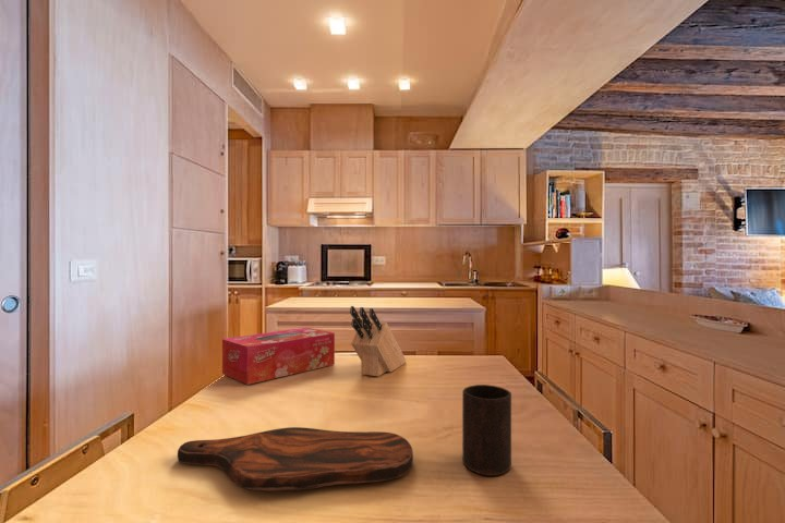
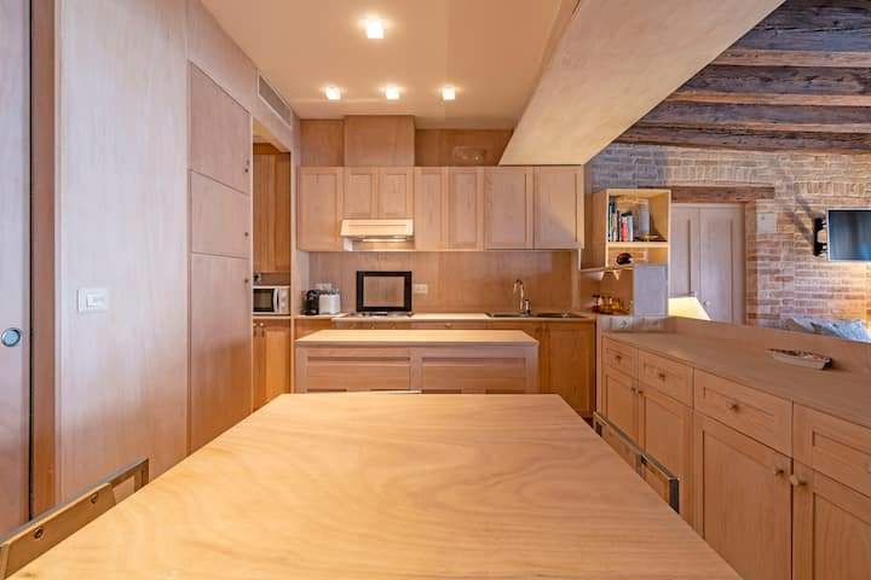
- cutting board [177,426,414,491]
- tissue box [221,327,336,386]
- knife block [349,305,407,377]
- cup [461,384,512,477]
